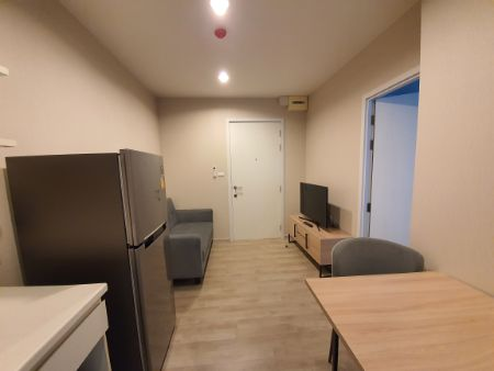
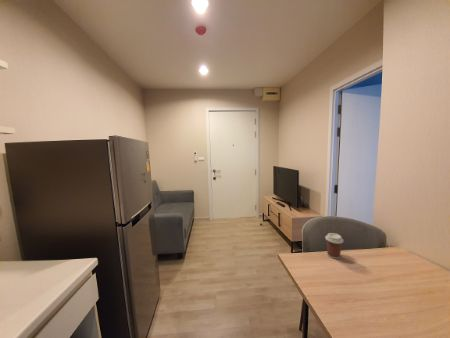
+ coffee cup [324,232,344,260]
